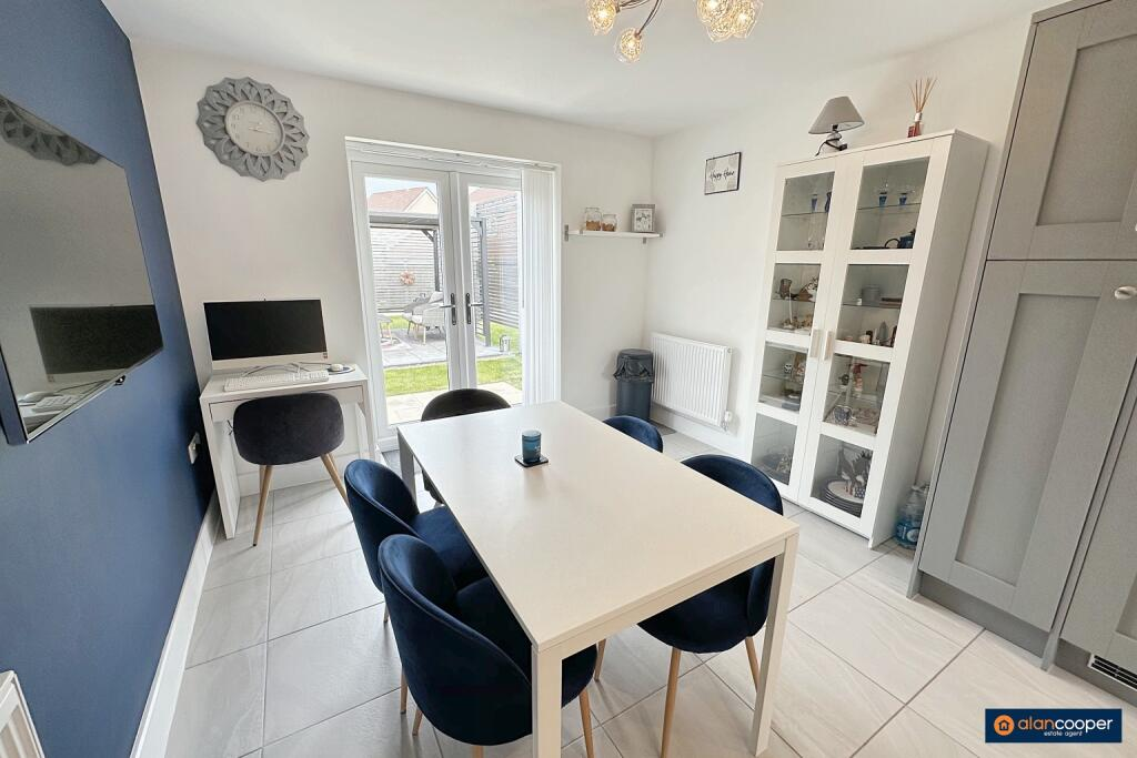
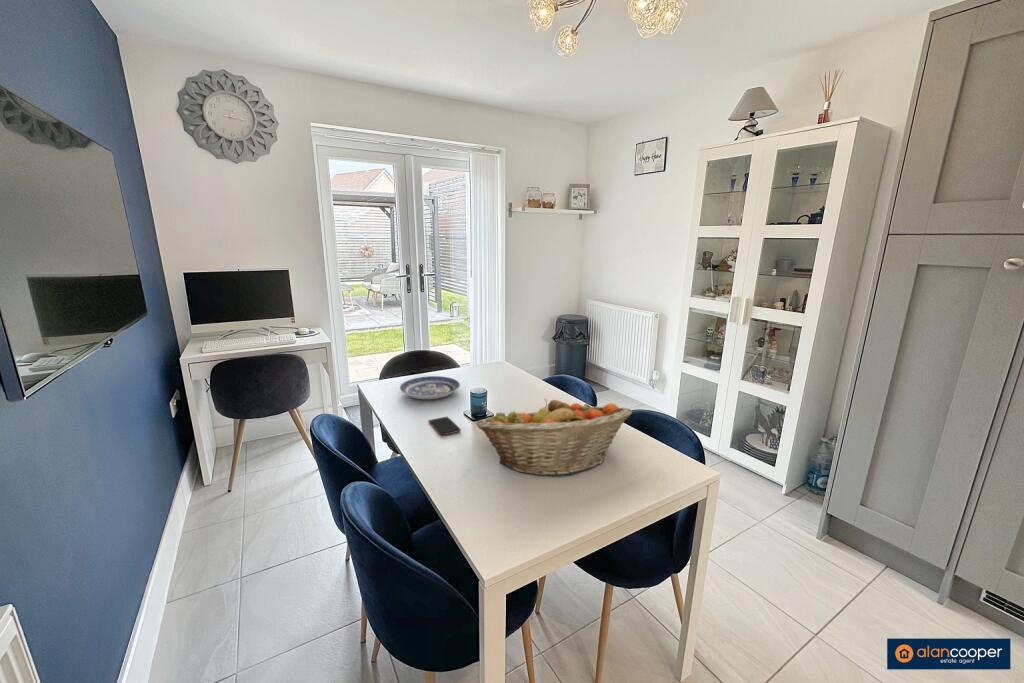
+ fruit basket [475,398,633,477]
+ smartphone [427,416,462,436]
+ plate [399,375,461,400]
